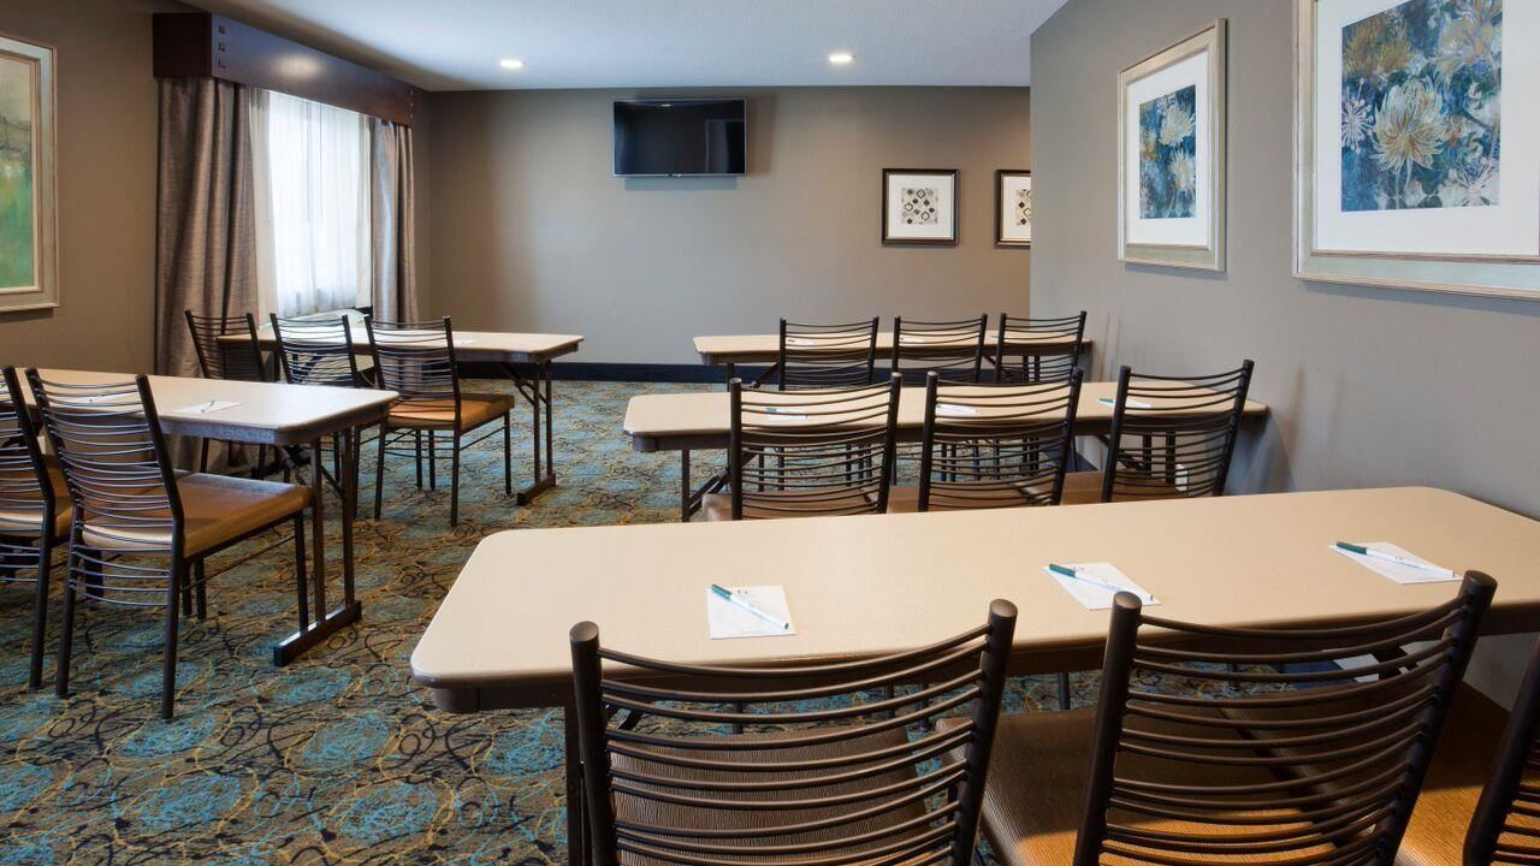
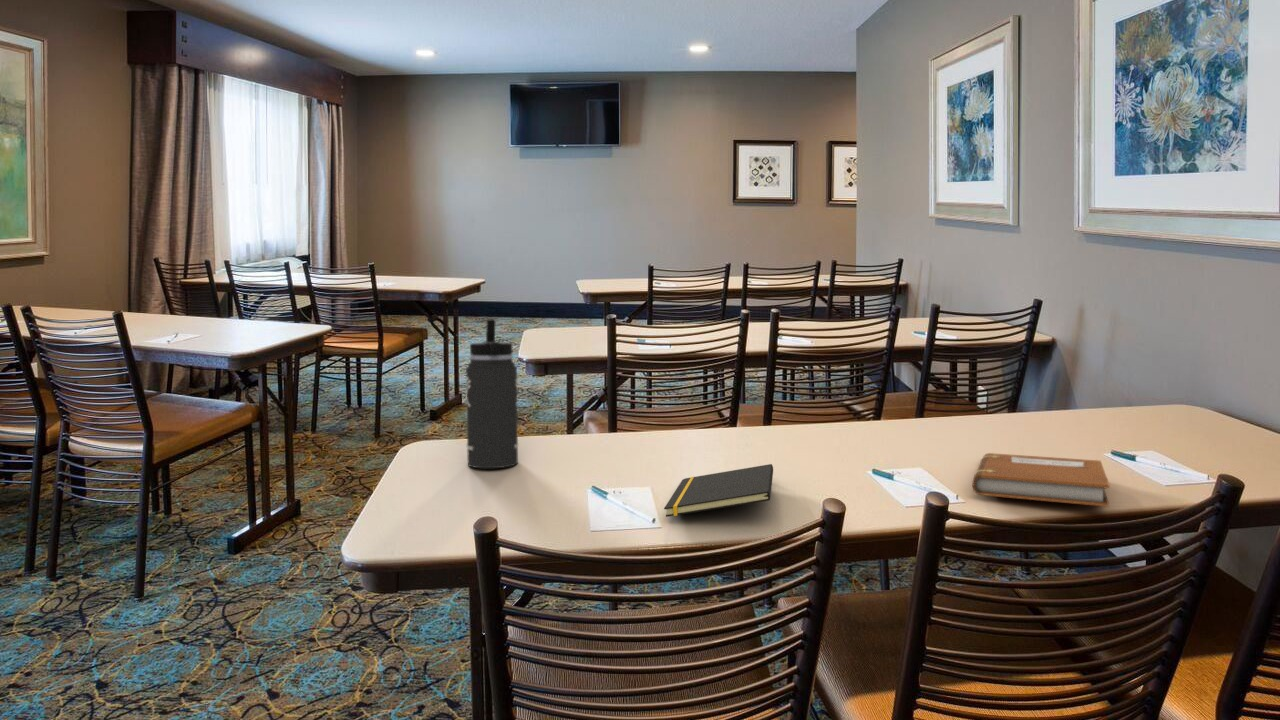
+ notebook [972,452,1110,508]
+ thermos bottle [465,318,519,469]
+ notepad [663,463,774,518]
